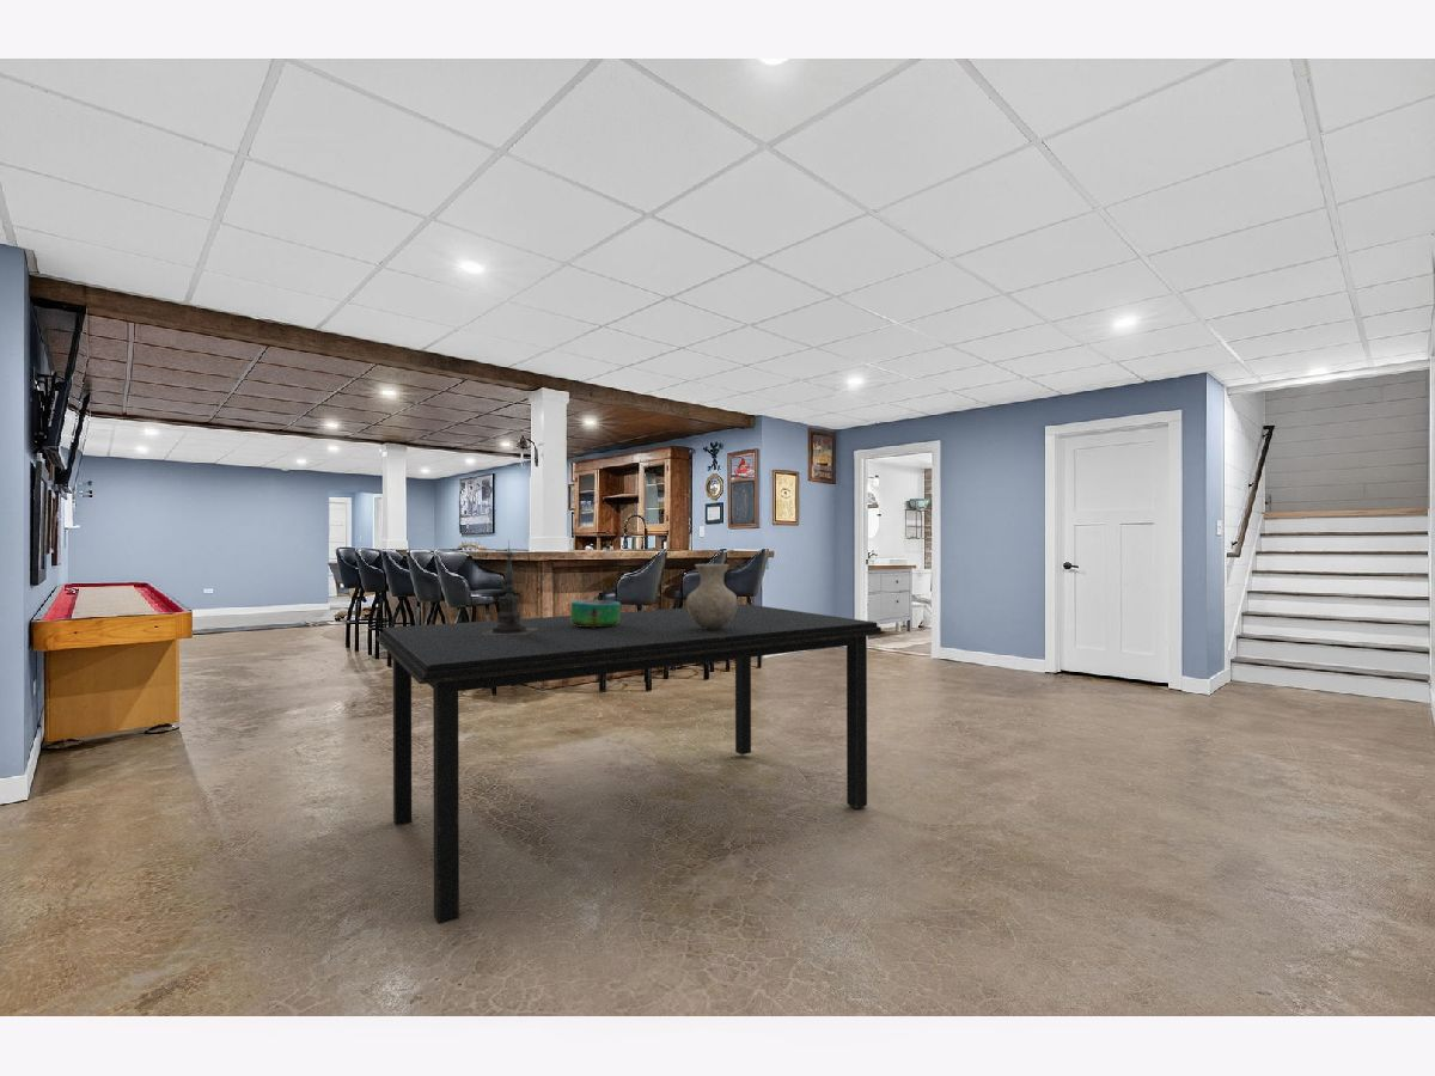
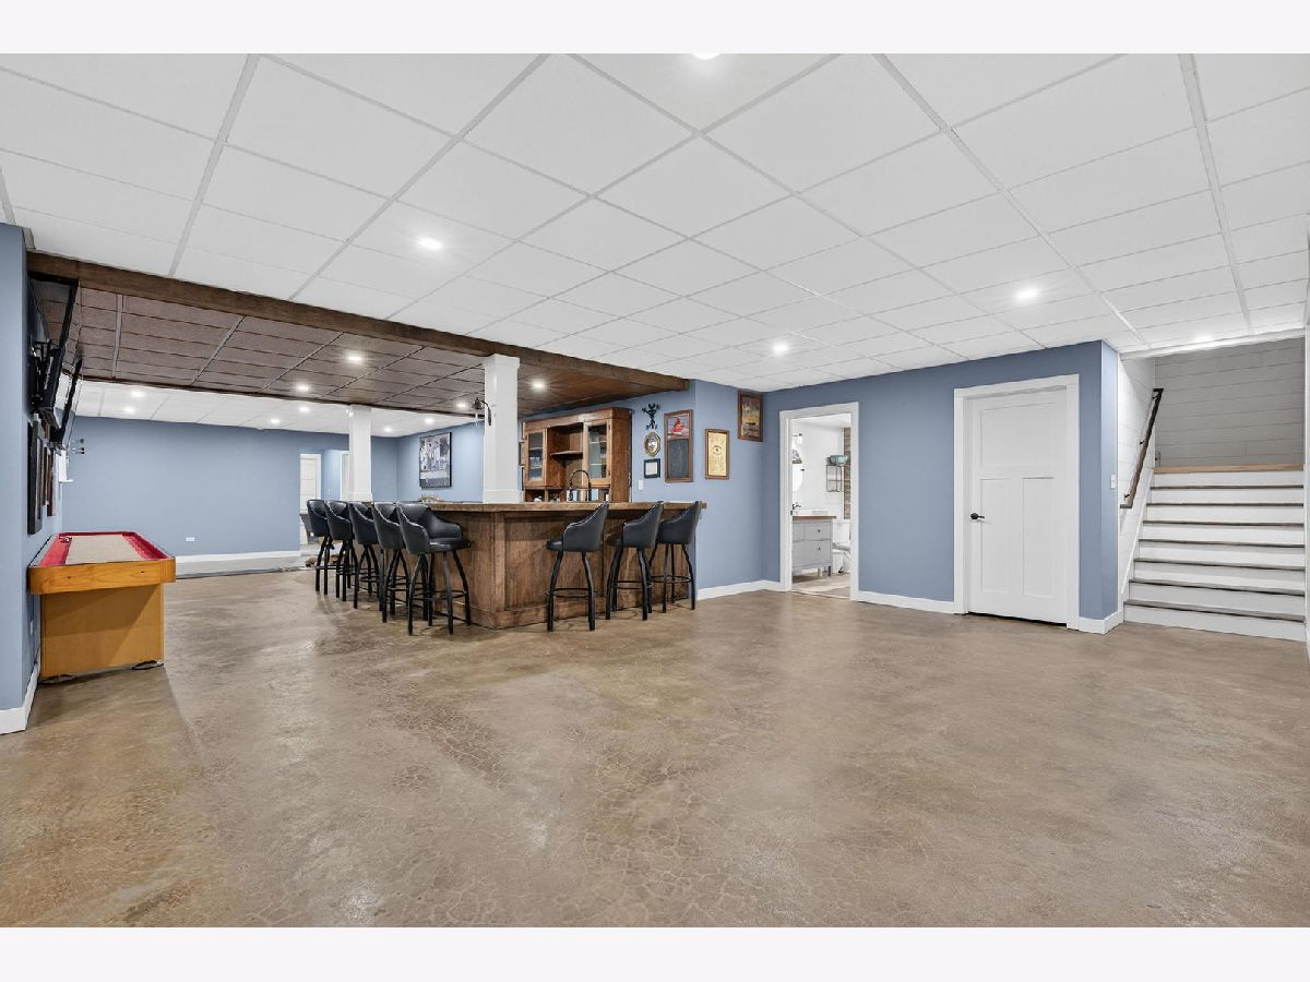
- dining table [375,603,886,925]
- decorative bowl [569,599,622,628]
- vase [685,563,739,630]
- candle holder [482,538,537,635]
